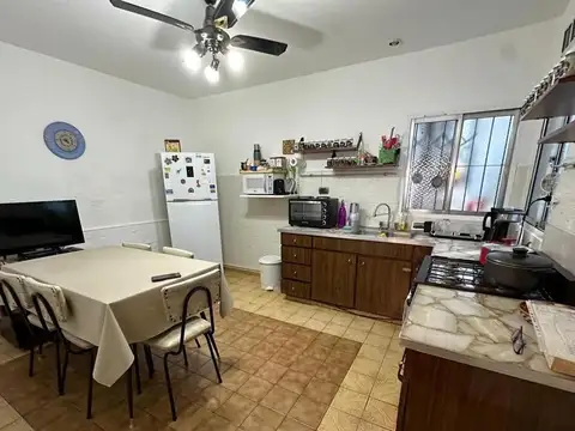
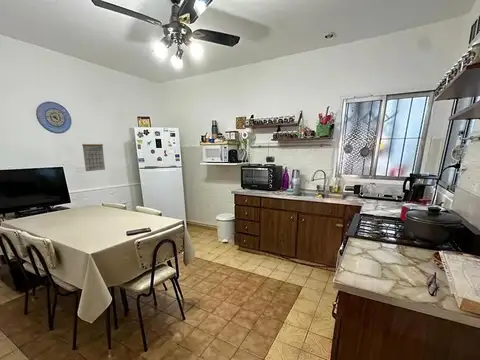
+ calendar [81,138,106,172]
